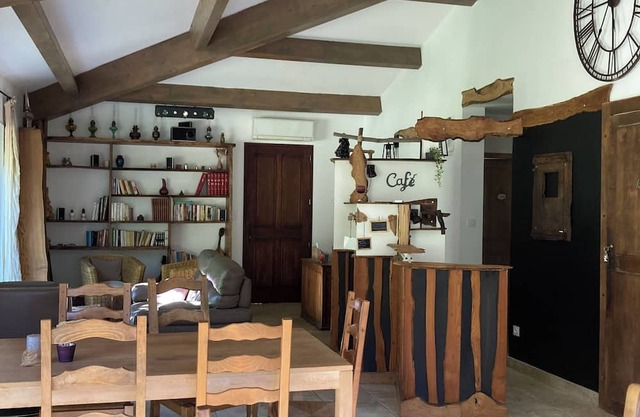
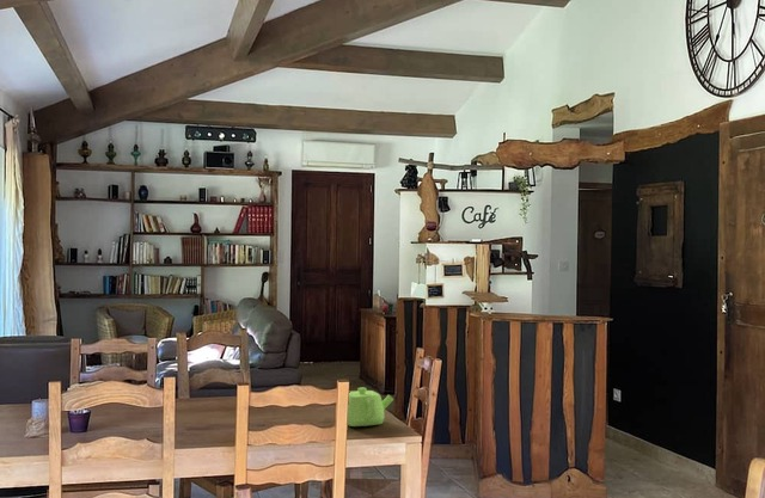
+ teapot [347,387,394,428]
